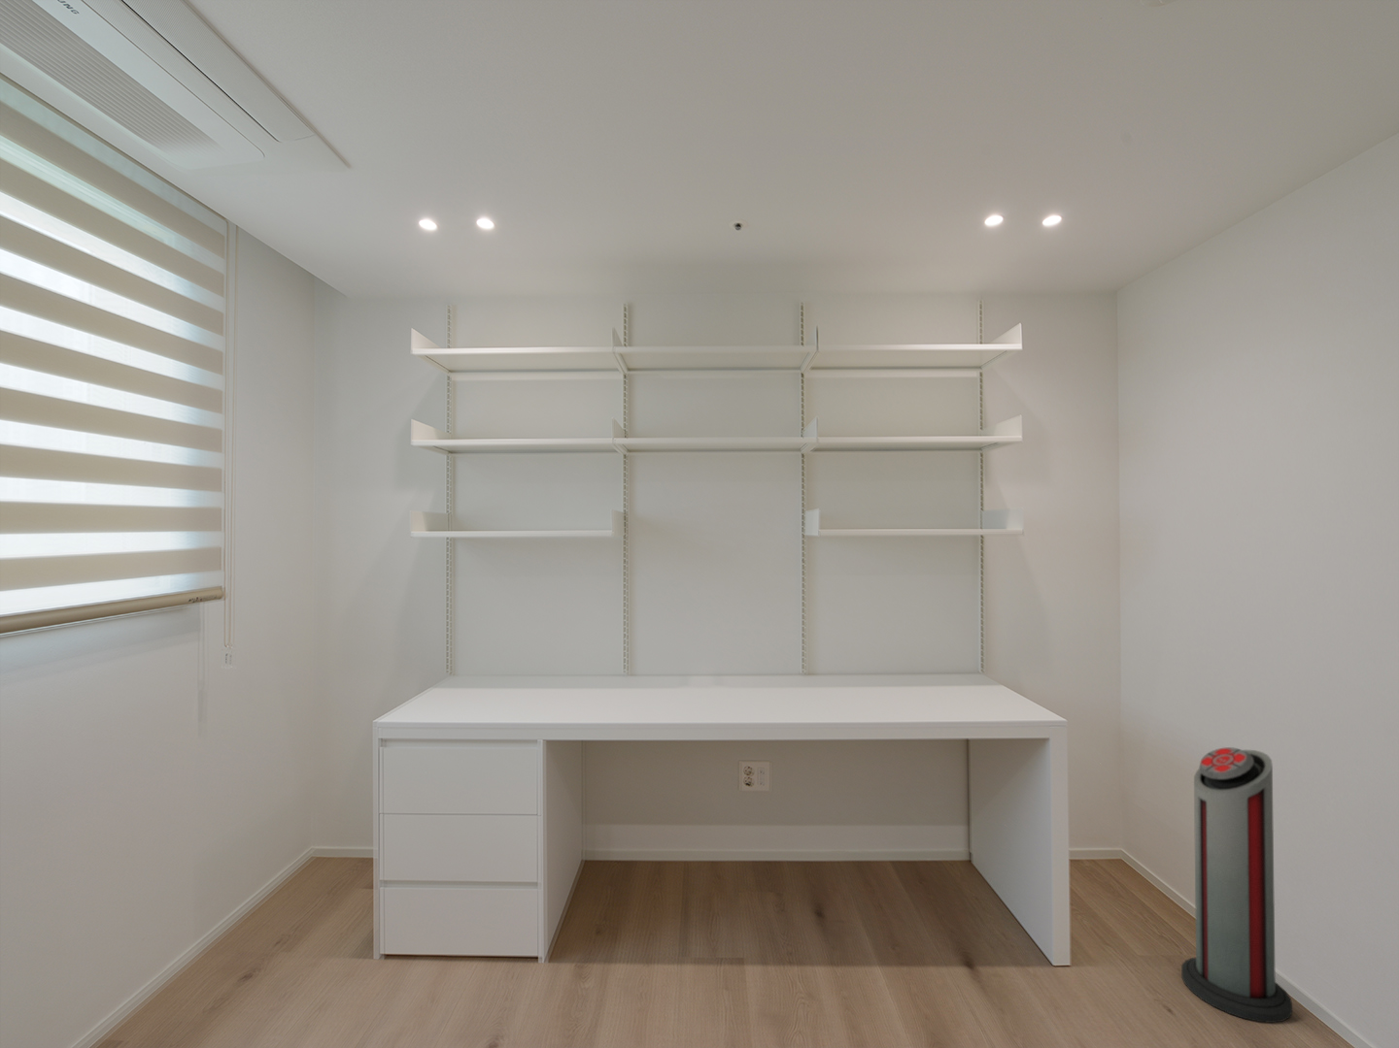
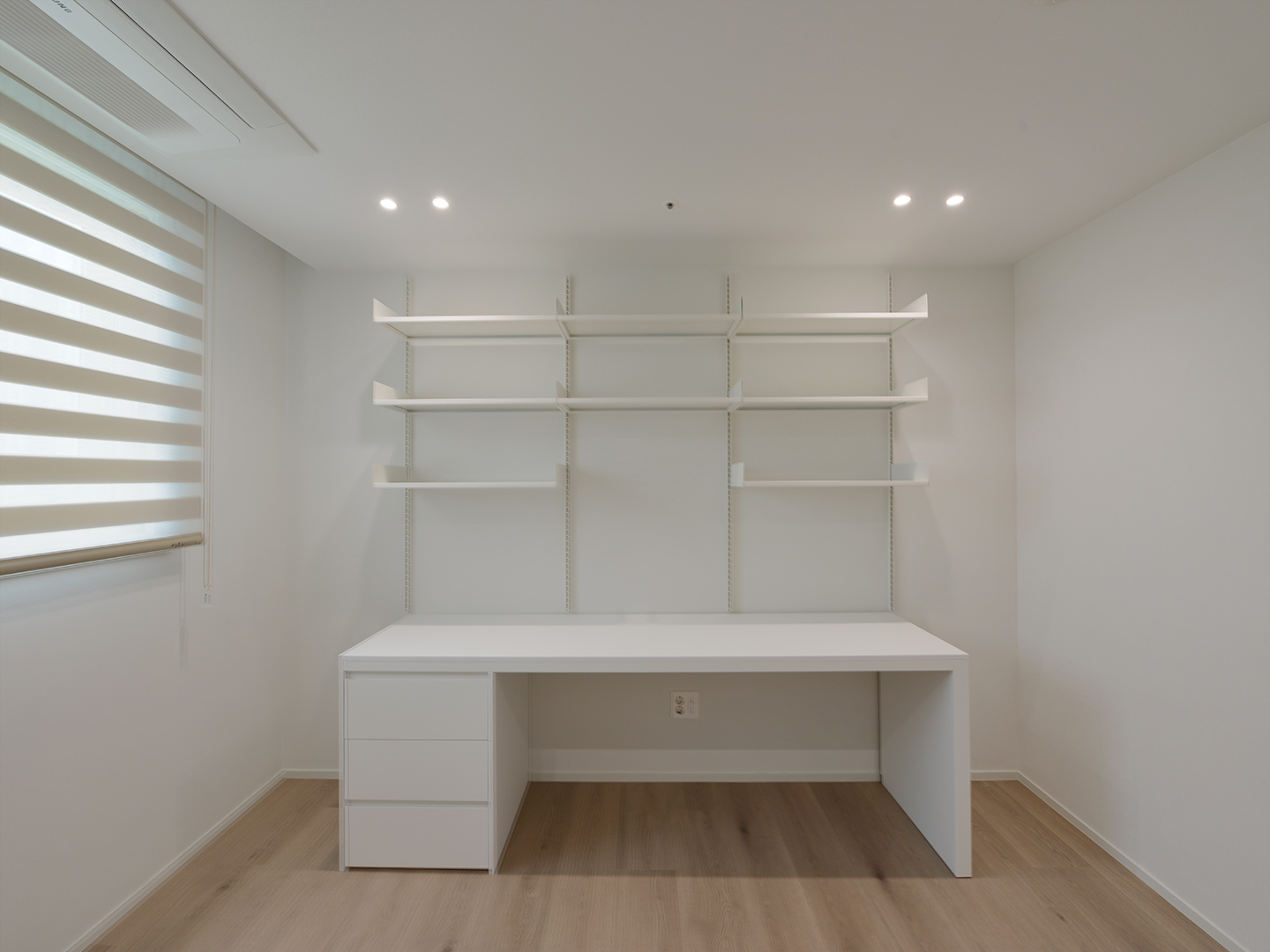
- air purifier [1181,746,1293,1024]
